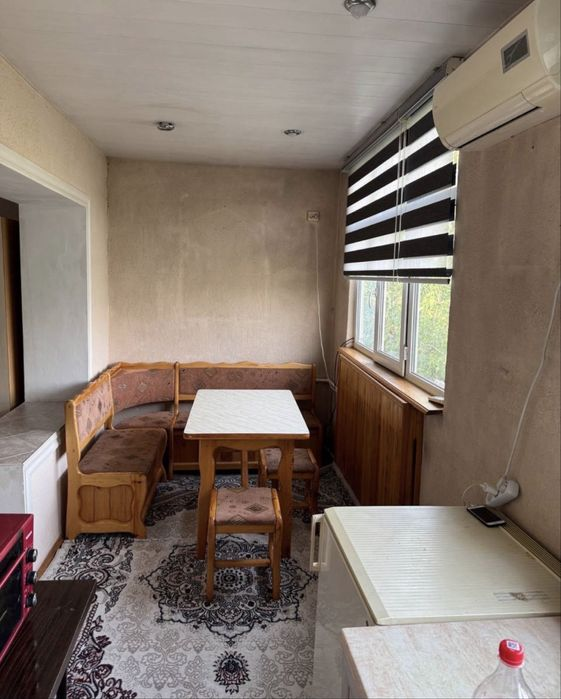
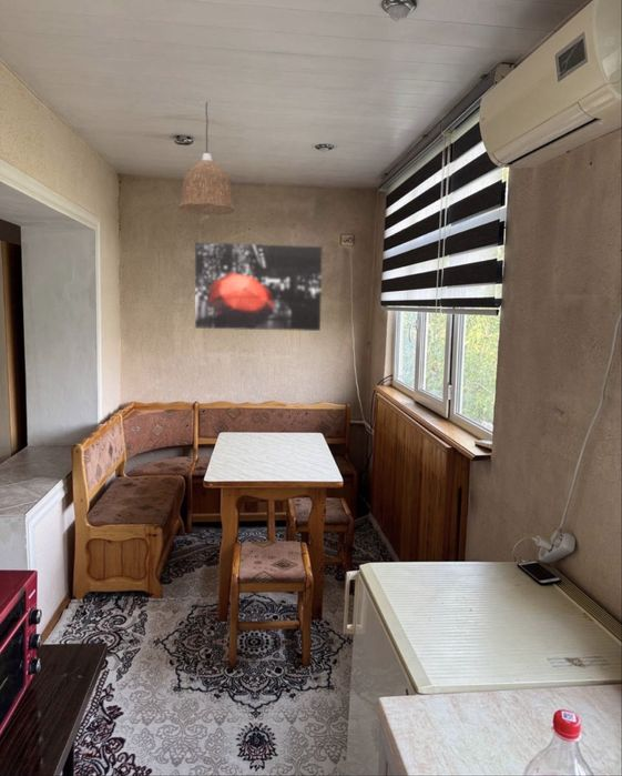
+ pendant lamp [177,101,236,216]
+ wall art [194,242,323,332]
